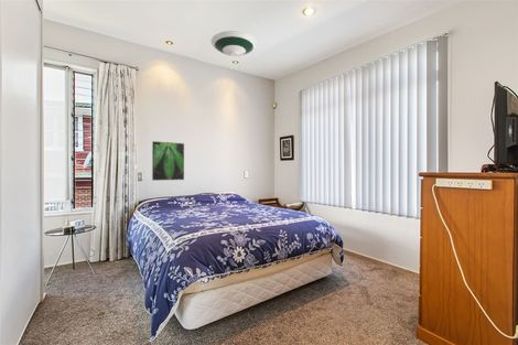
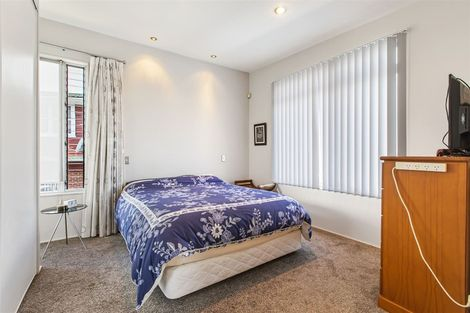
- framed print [151,140,185,182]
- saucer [211,30,258,57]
